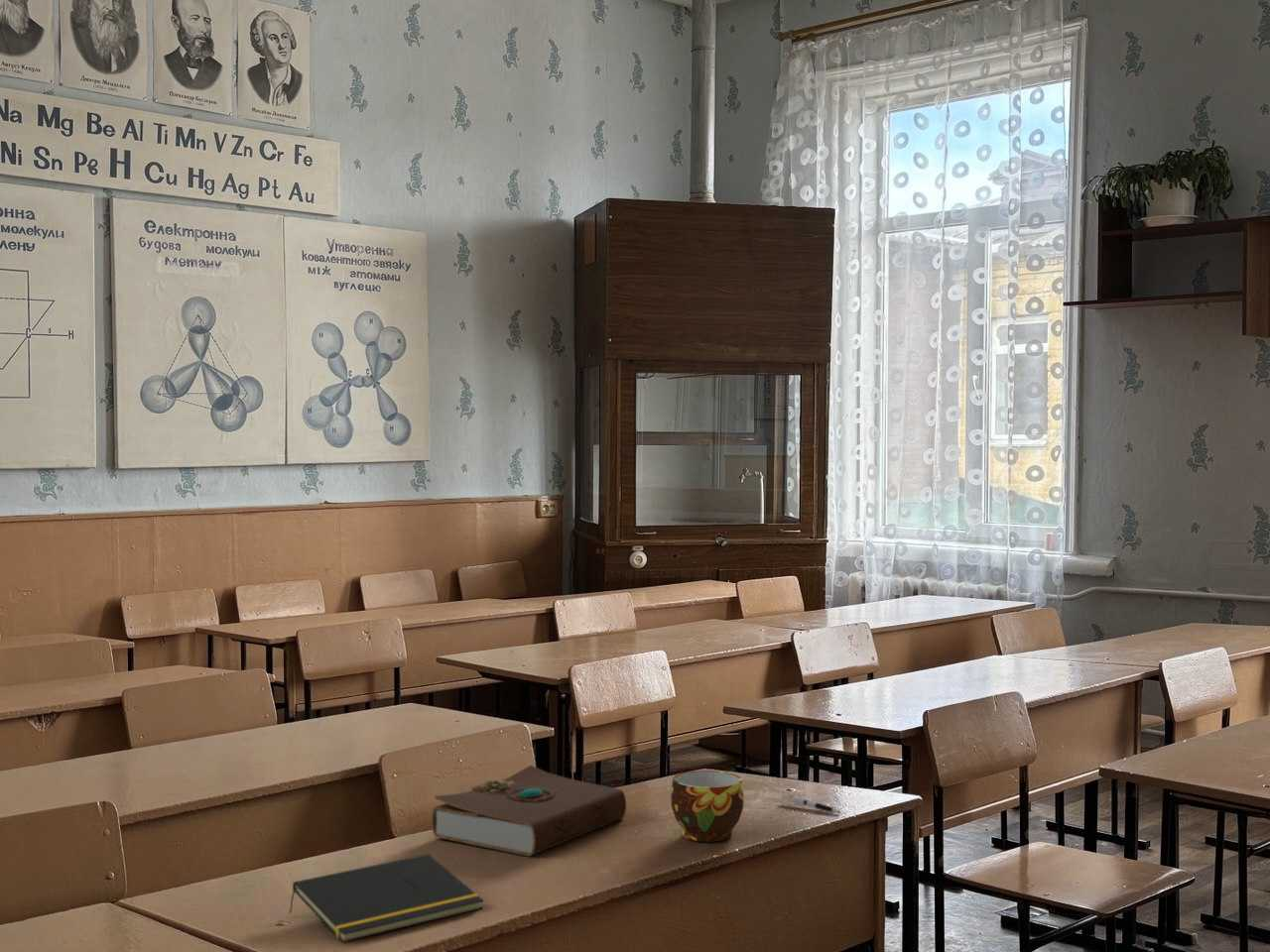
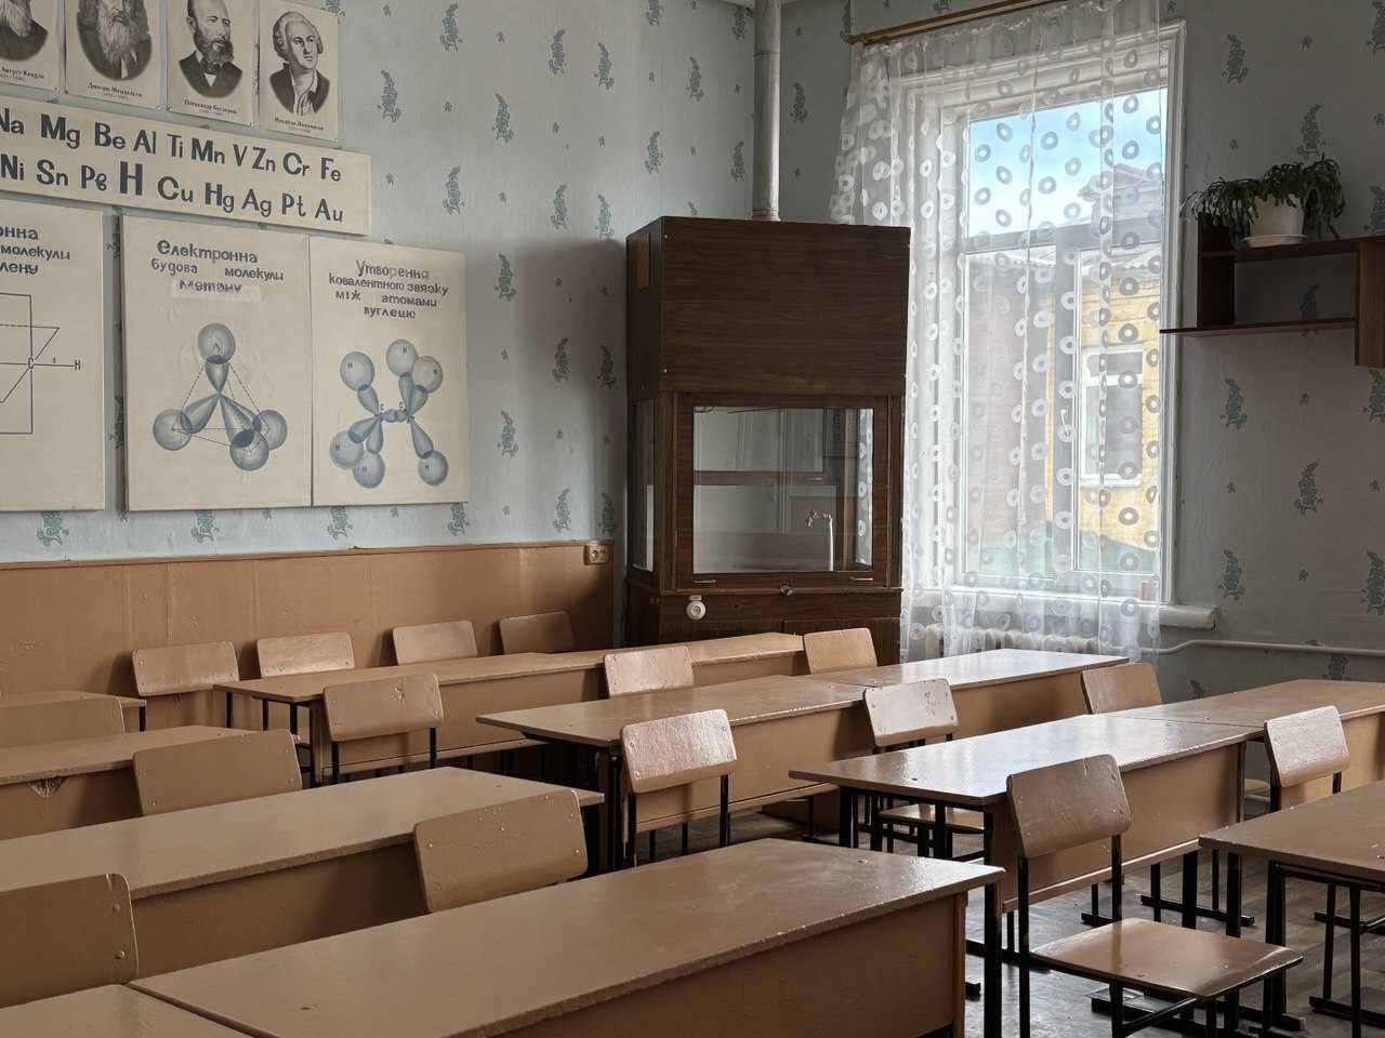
- cup [670,770,745,843]
- pen [780,793,842,814]
- book [431,765,627,857]
- notepad [288,853,484,943]
